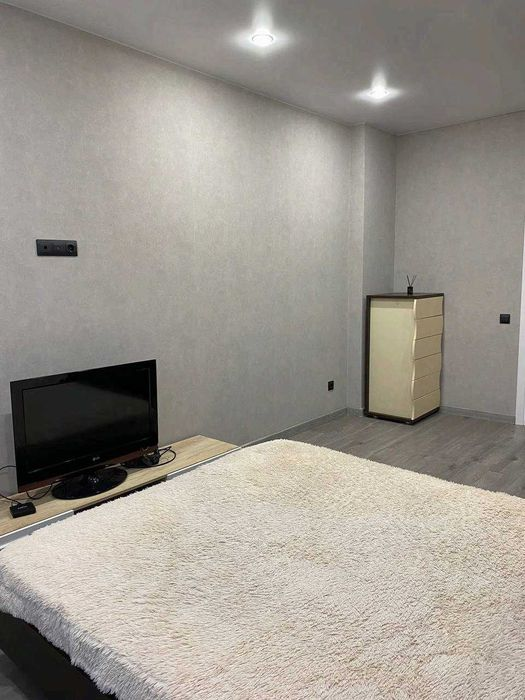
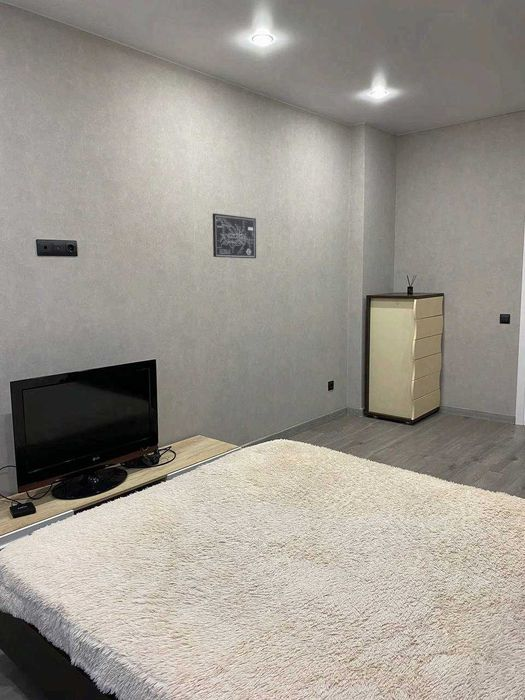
+ wall art [212,212,257,259]
